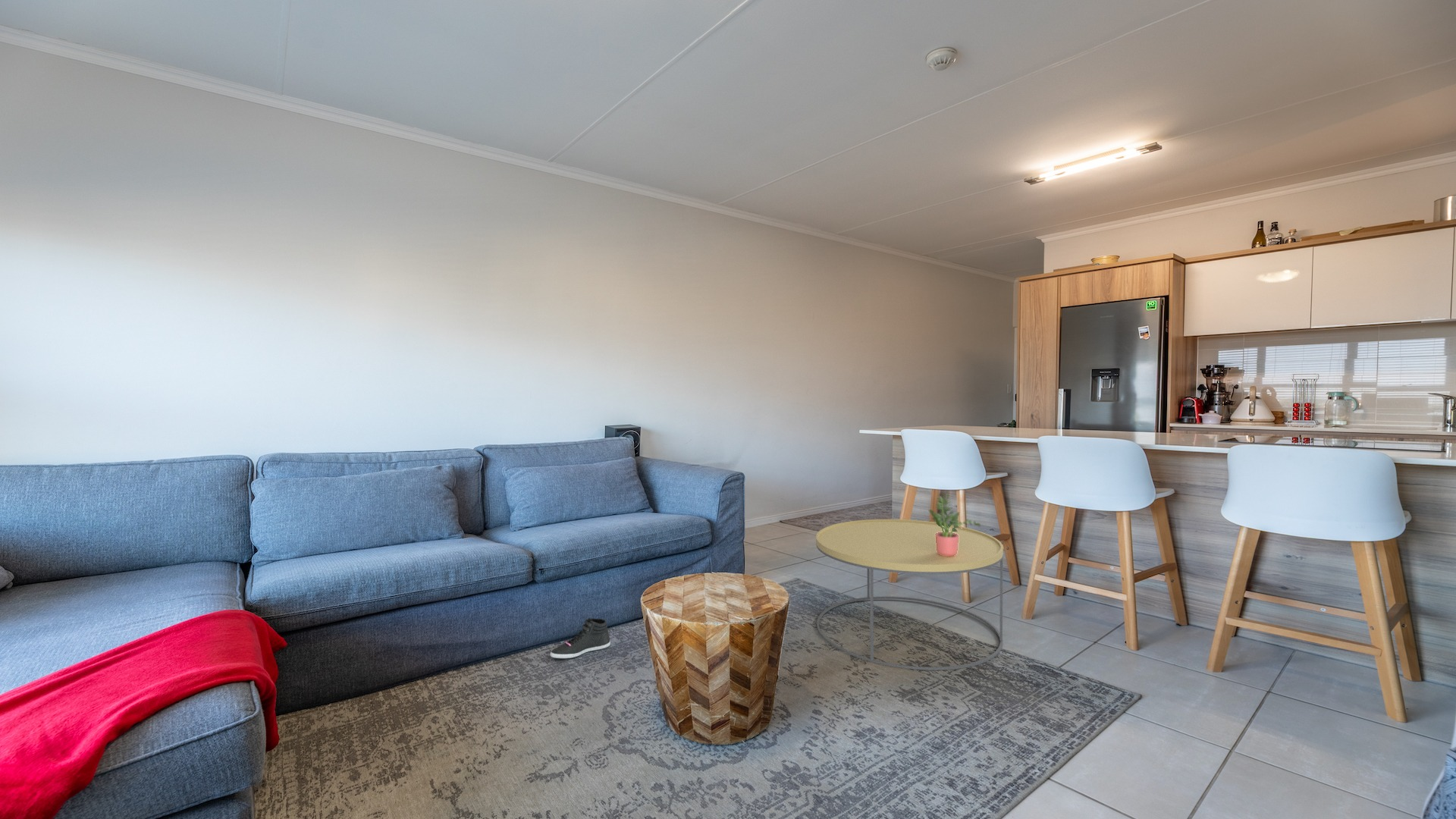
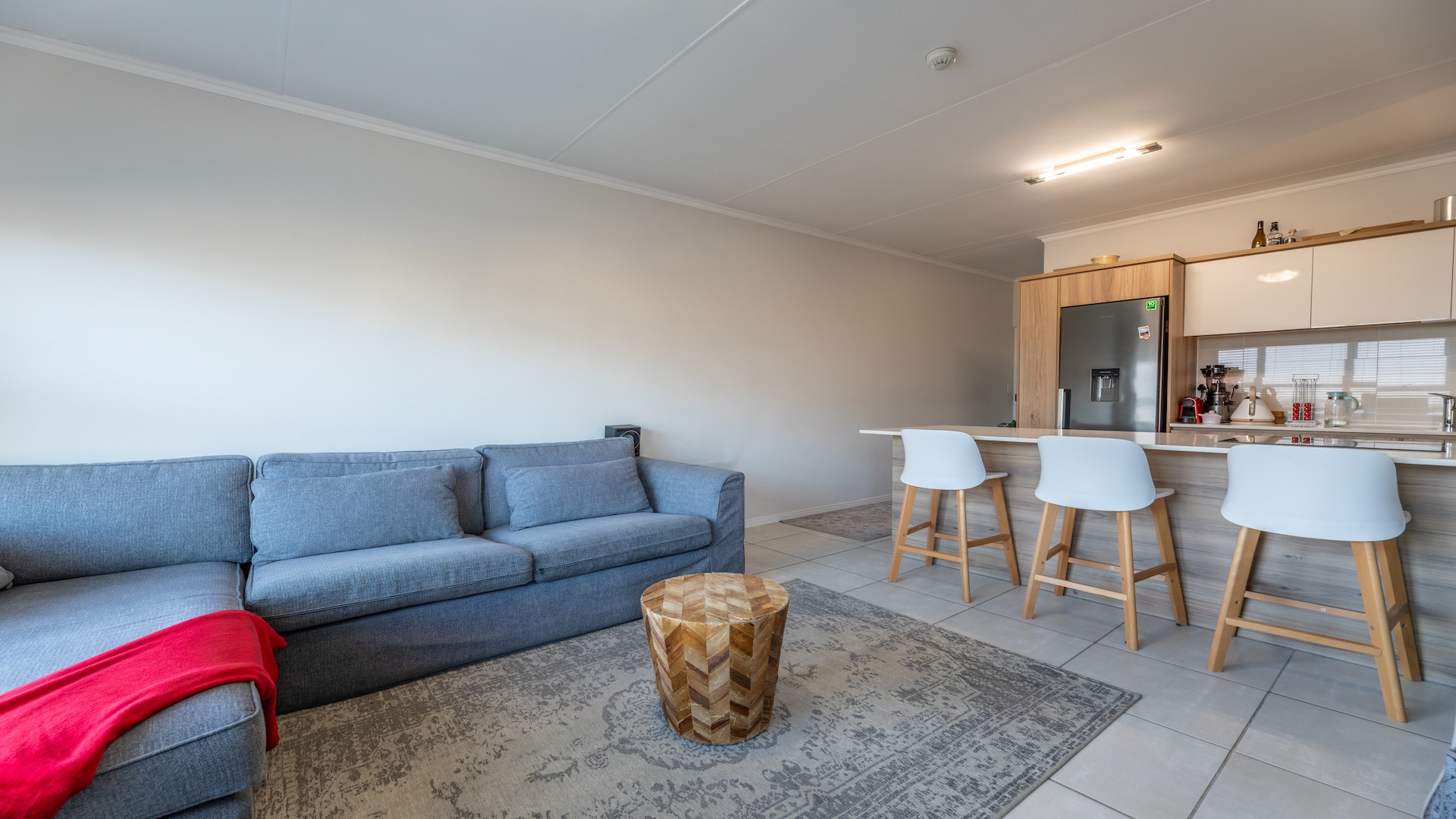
- sneaker [549,617,611,659]
- potted plant [928,492,981,556]
- coffee table [815,519,1004,671]
